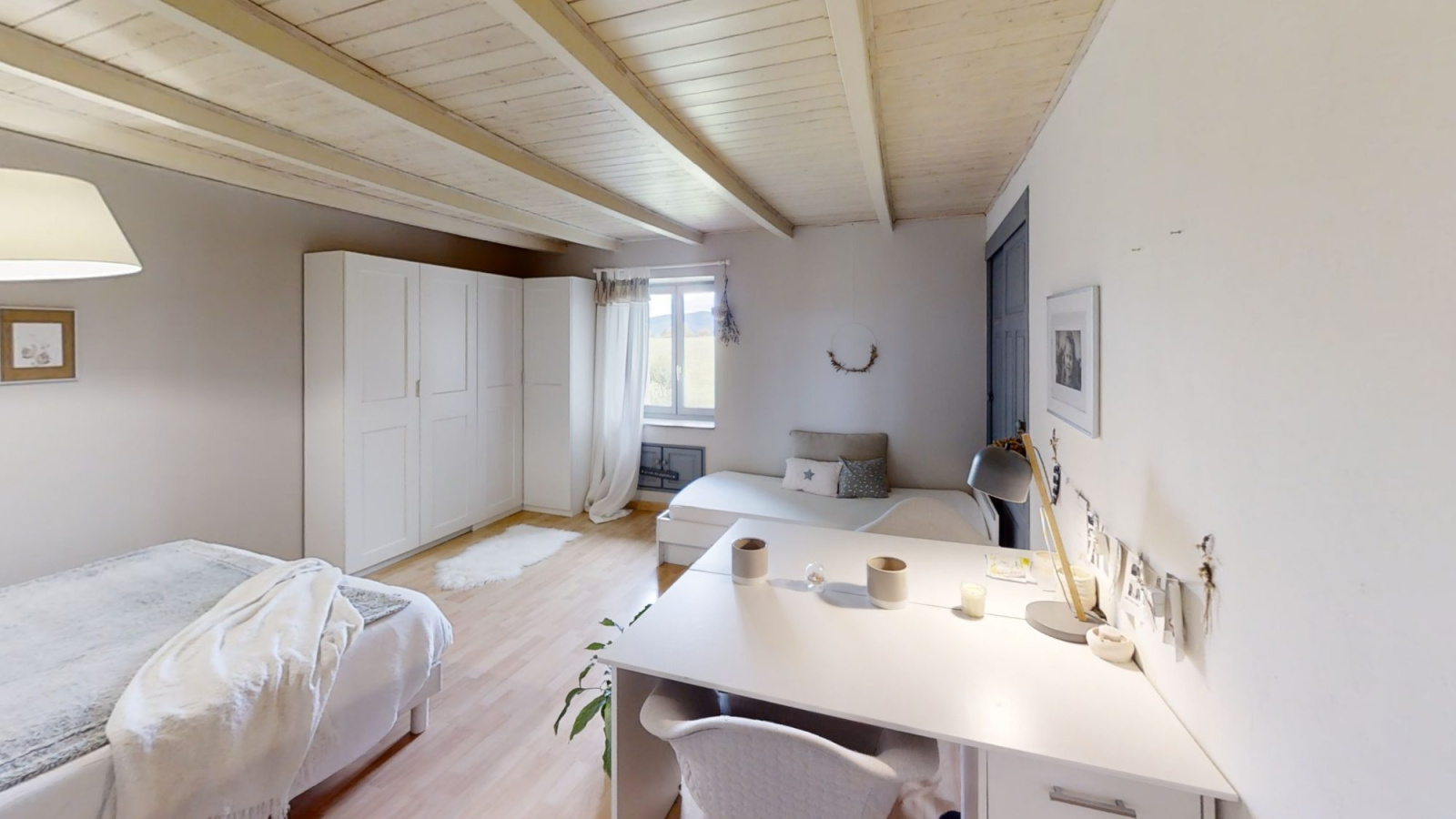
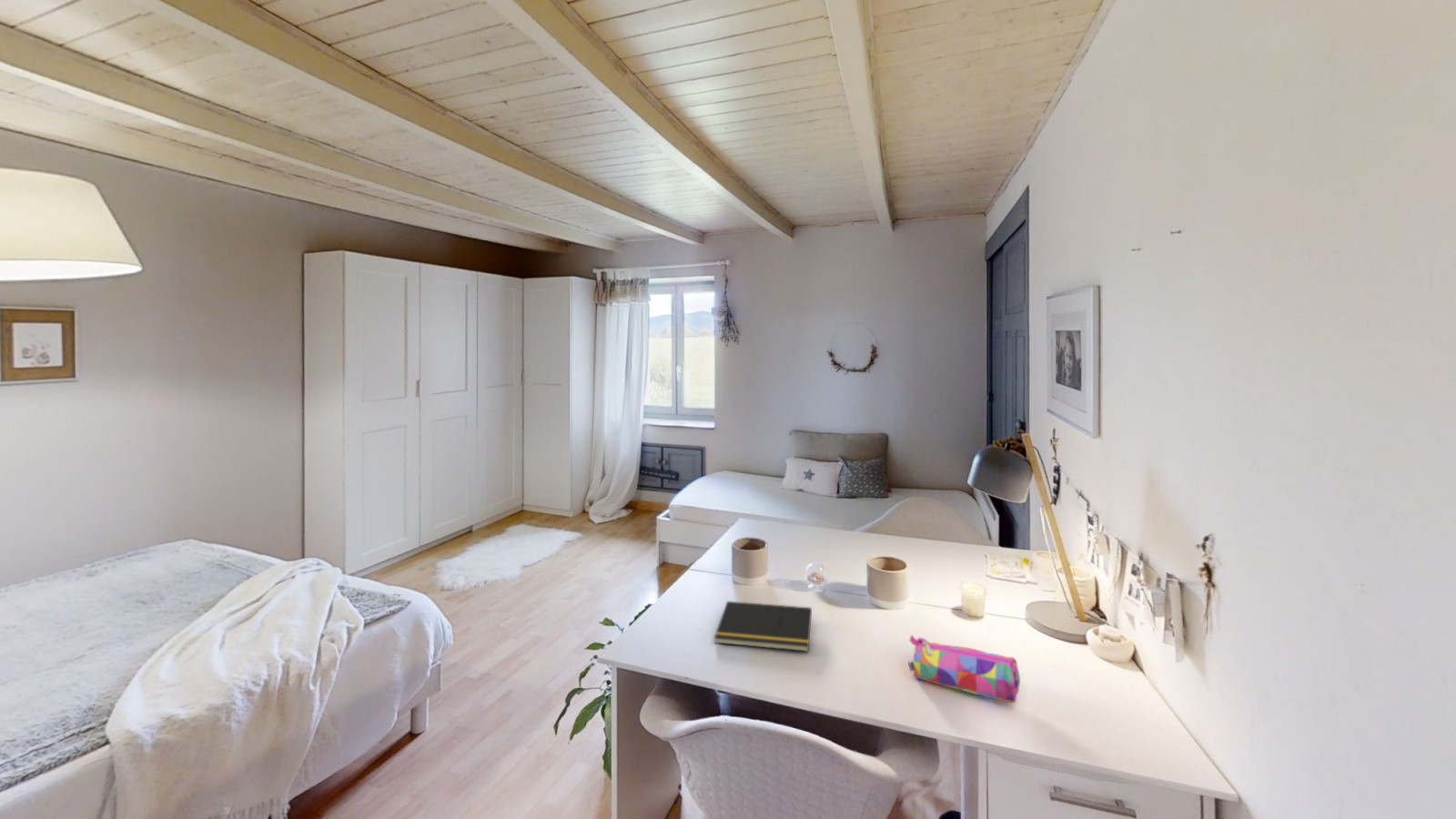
+ notepad [713,601,813,652]
+ pencil case [907,634,1021,704]
